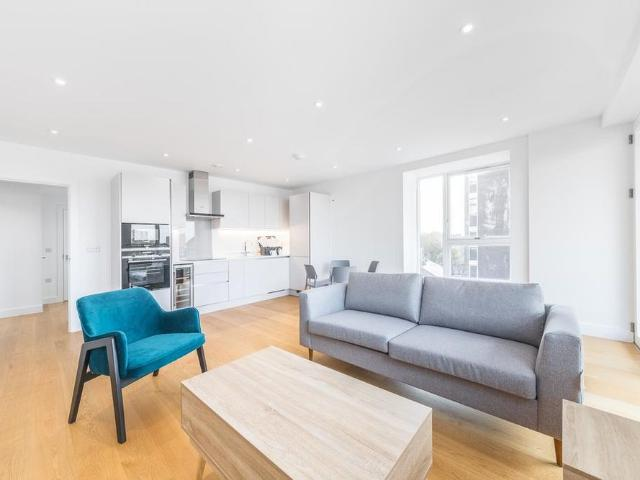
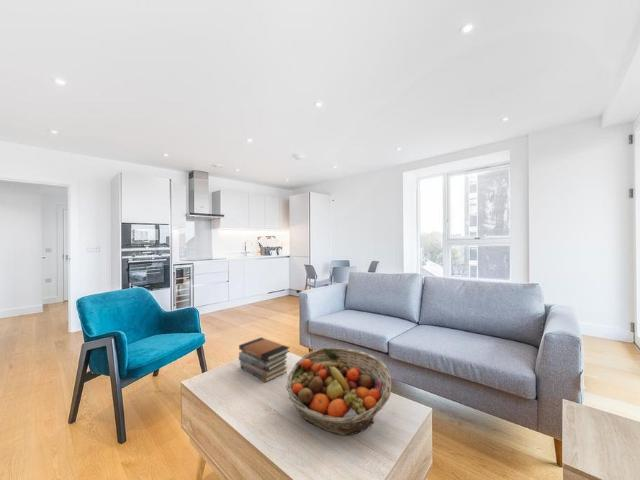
+ book stack [238,337,291,383]
+ fruit basket [285,347,392,436]
